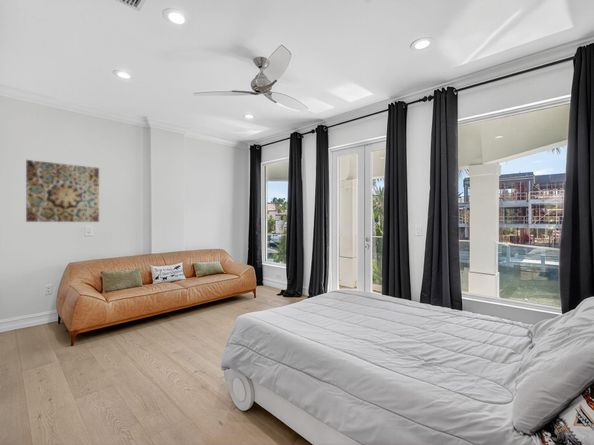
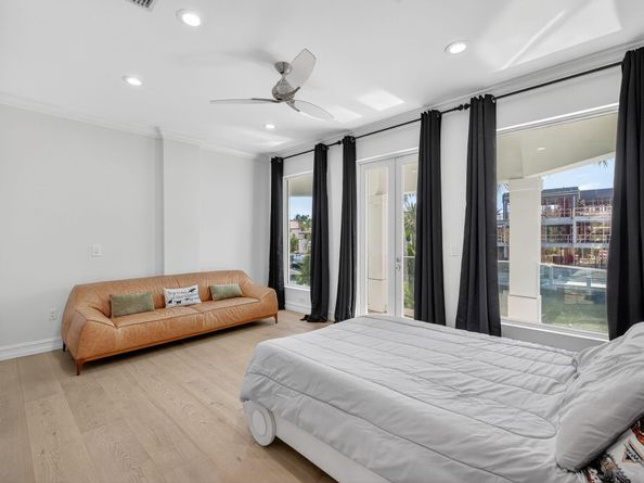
- wall art [25,159,100,223]
